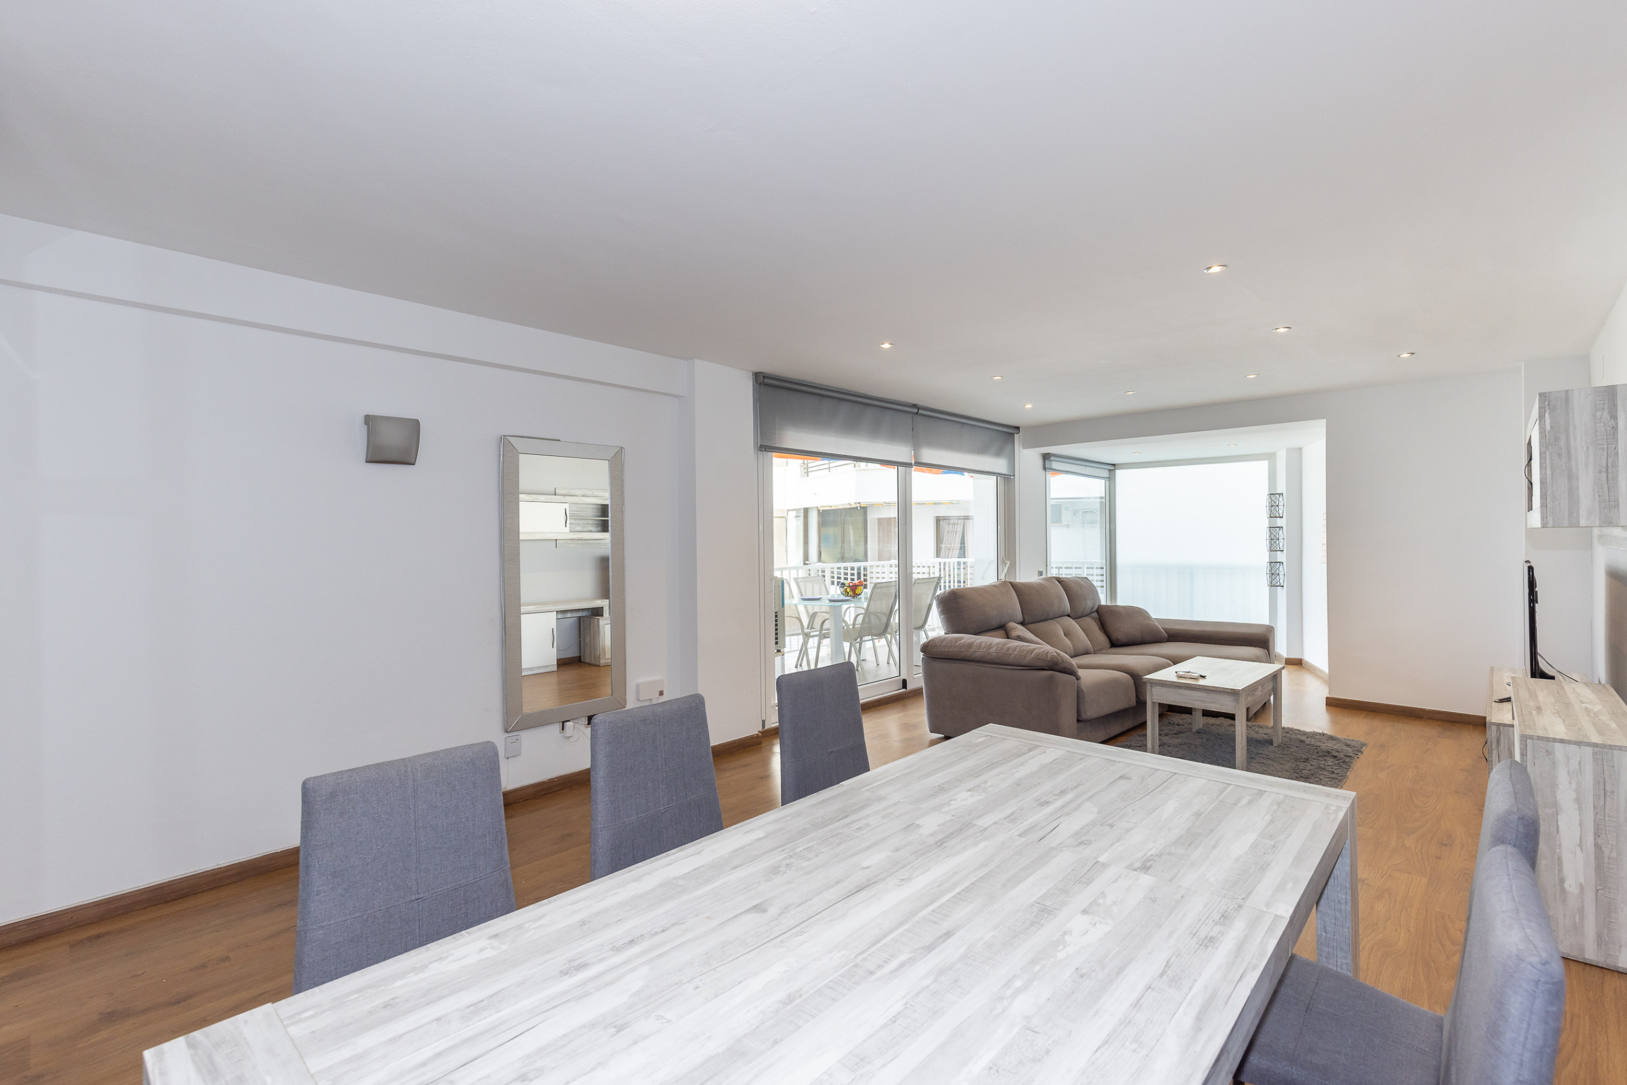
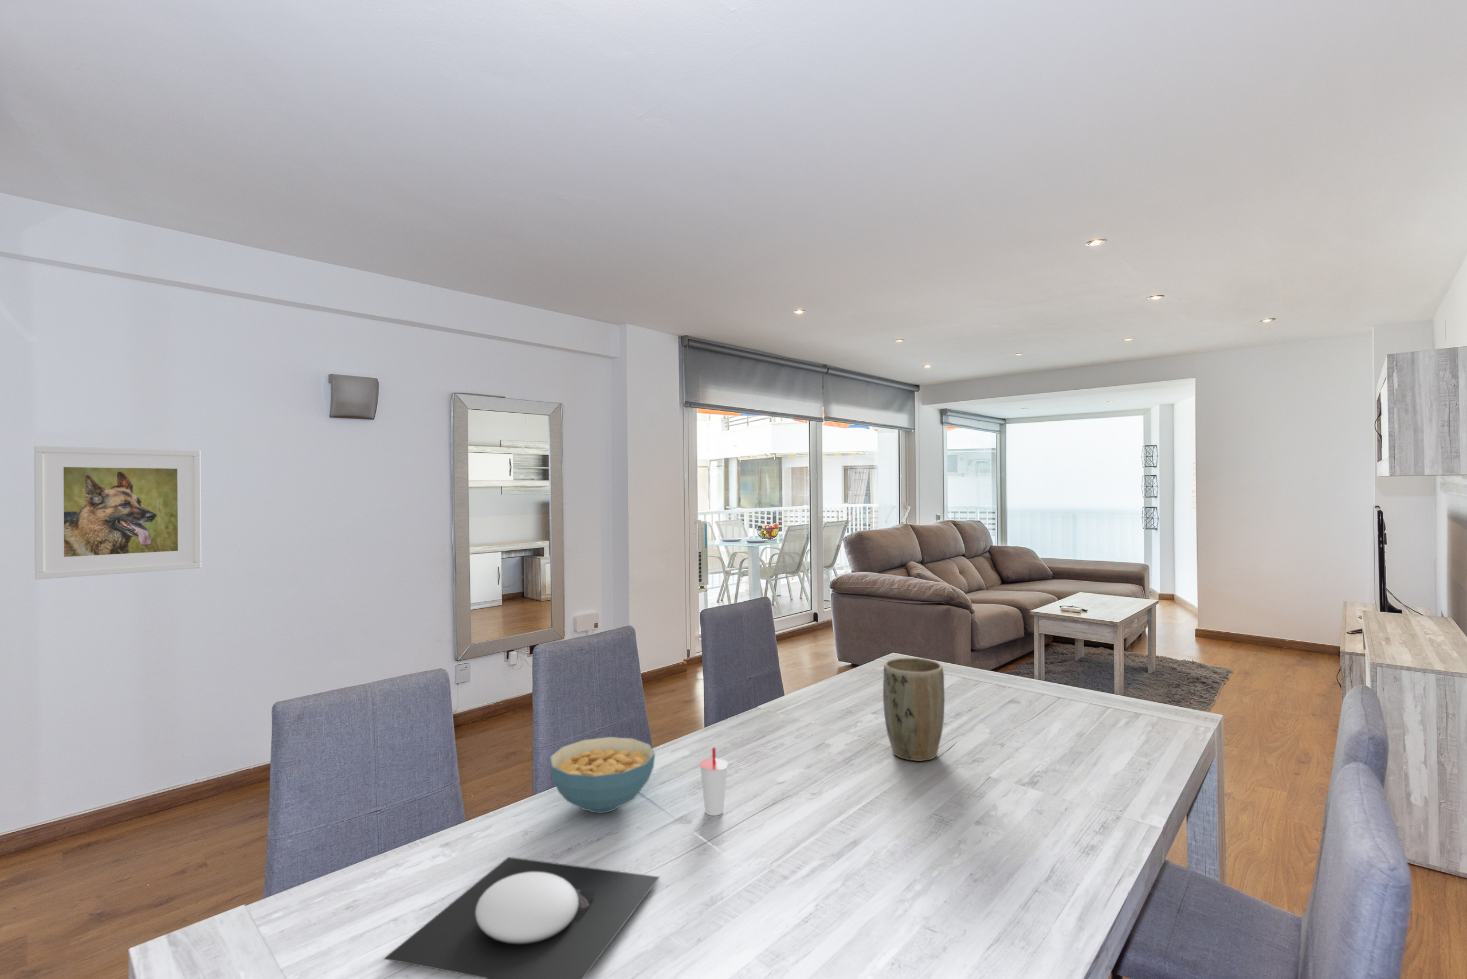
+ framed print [34,446,202,580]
+ plate [382,857,660,979]
+ cereal bowl [549,736,655,814]
+ plant pot [883,657,945,762]
+ cup [699,747,729,816]
